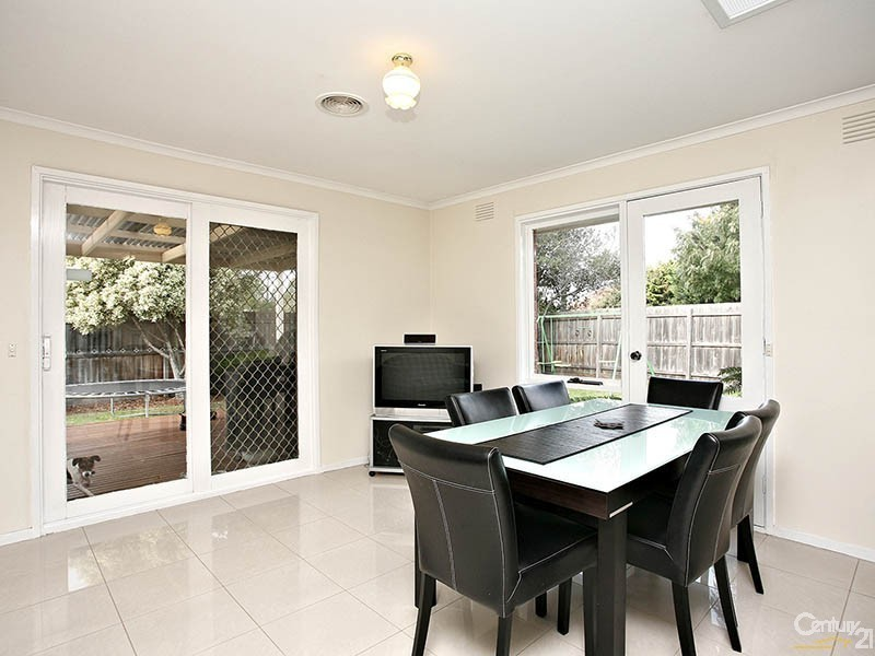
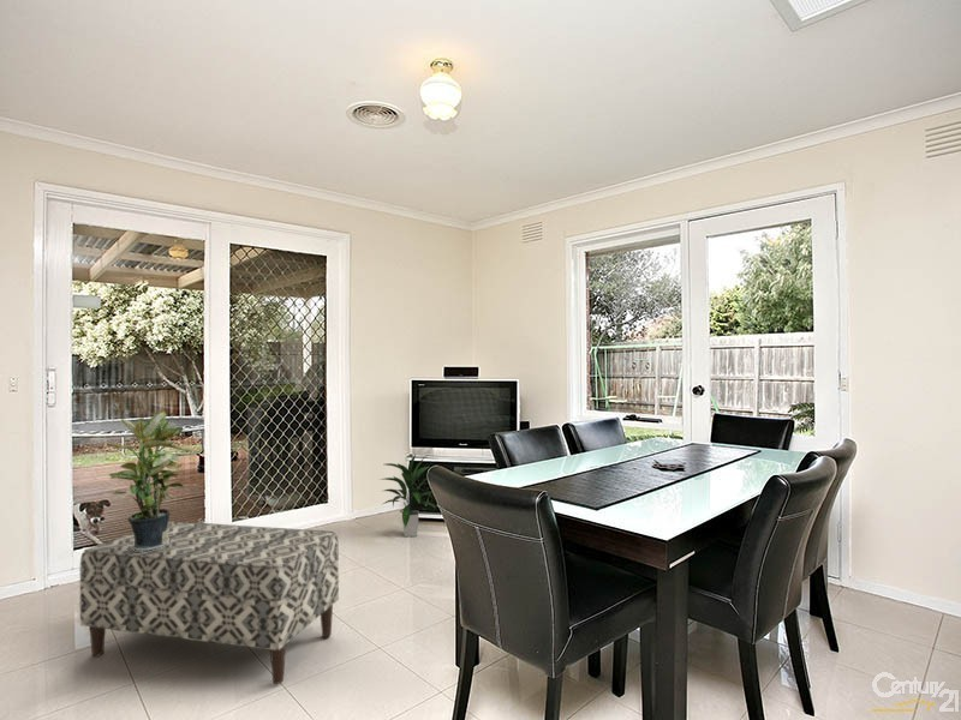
+ indoor plant [377,454,437,538]
+ bench [78,520,340,685]
+ potted plant [106,410,192,552]
